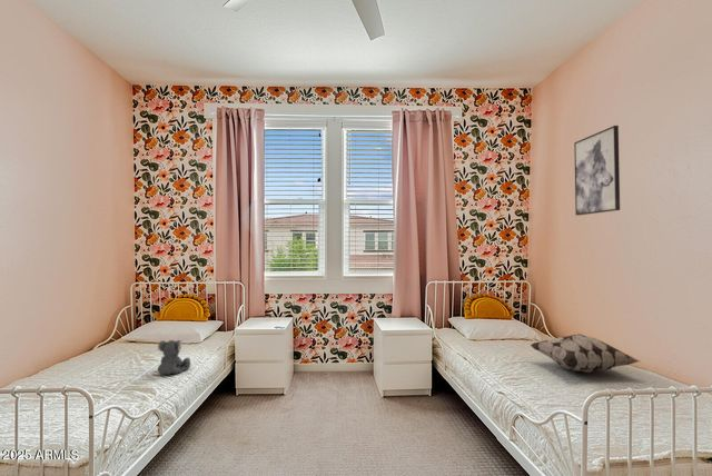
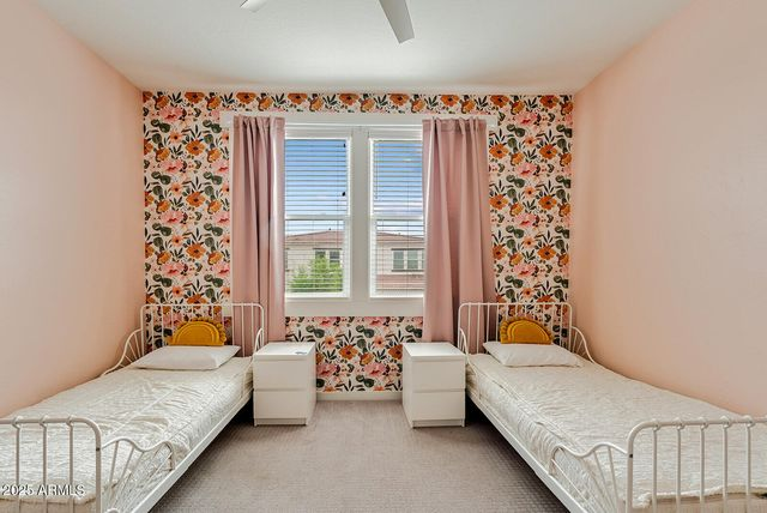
- koala plush [157,339,191,376]
- wall art [573,125,621,217]
- decorative pillow [528,333,641,374]
